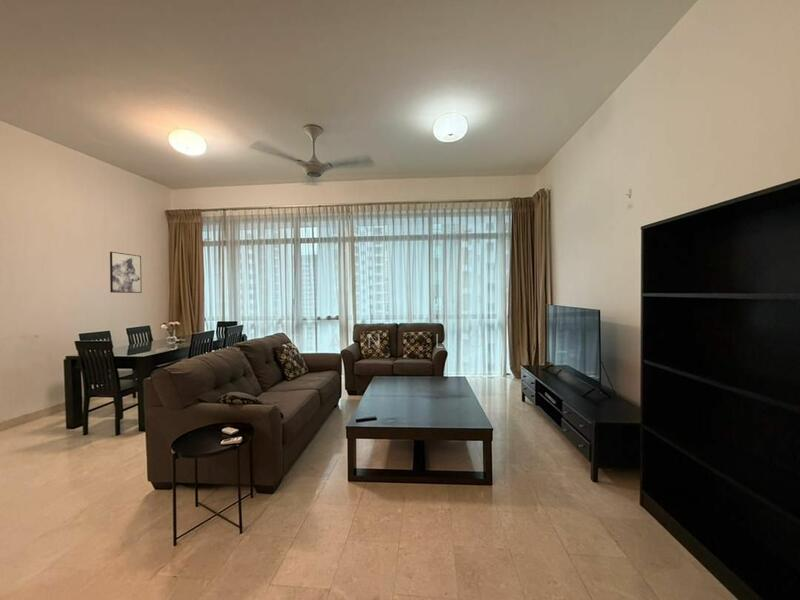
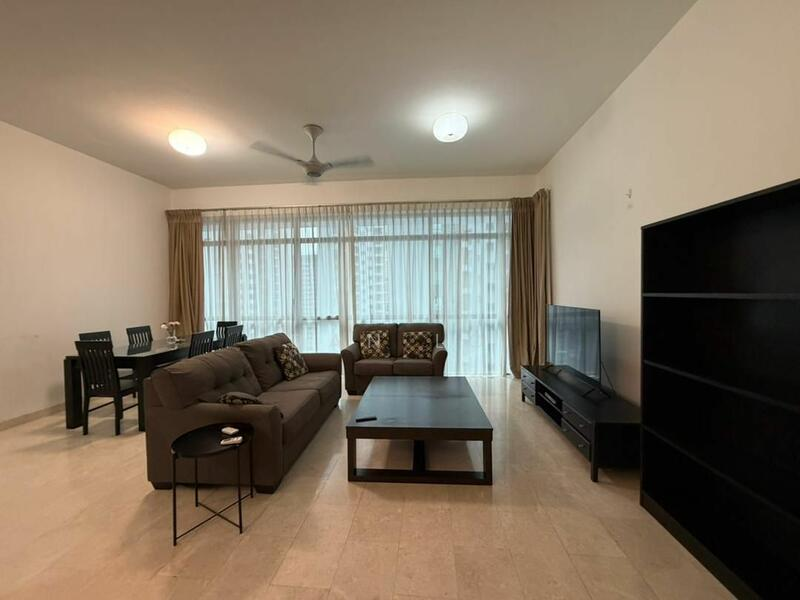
- wall art [109,251,142,294]
